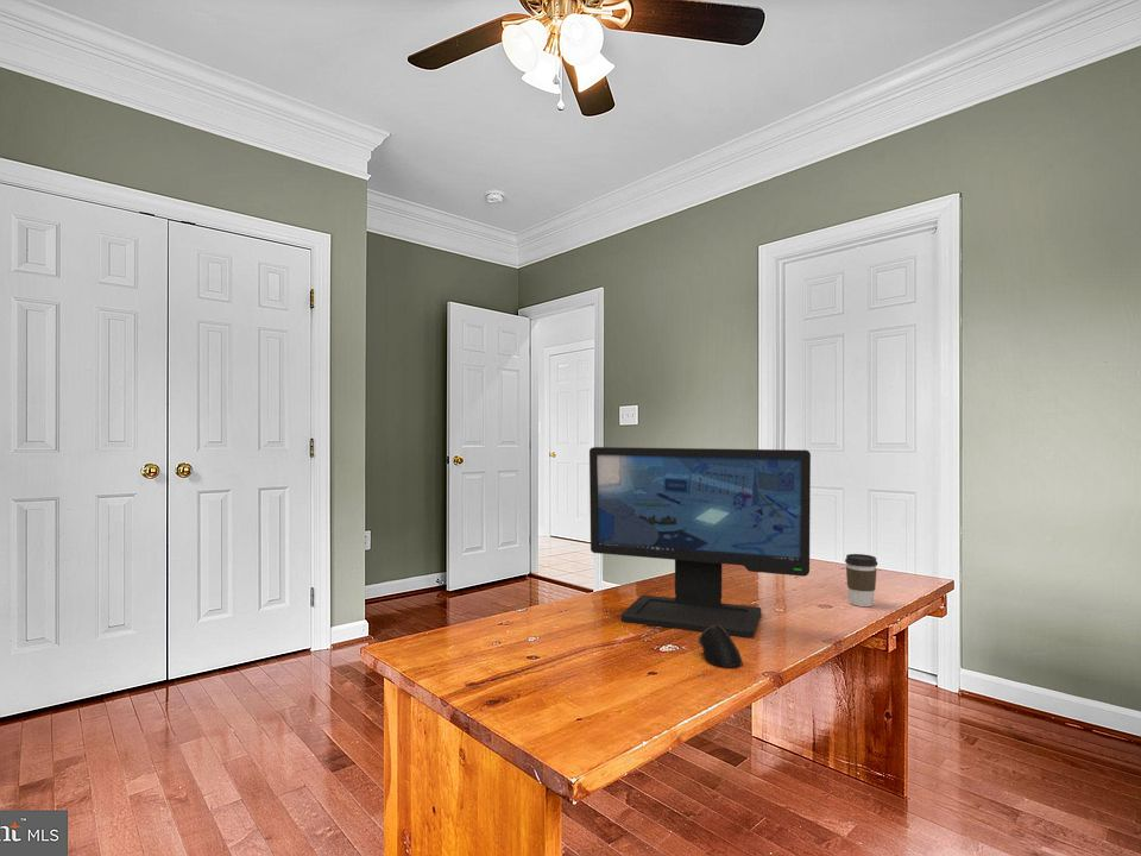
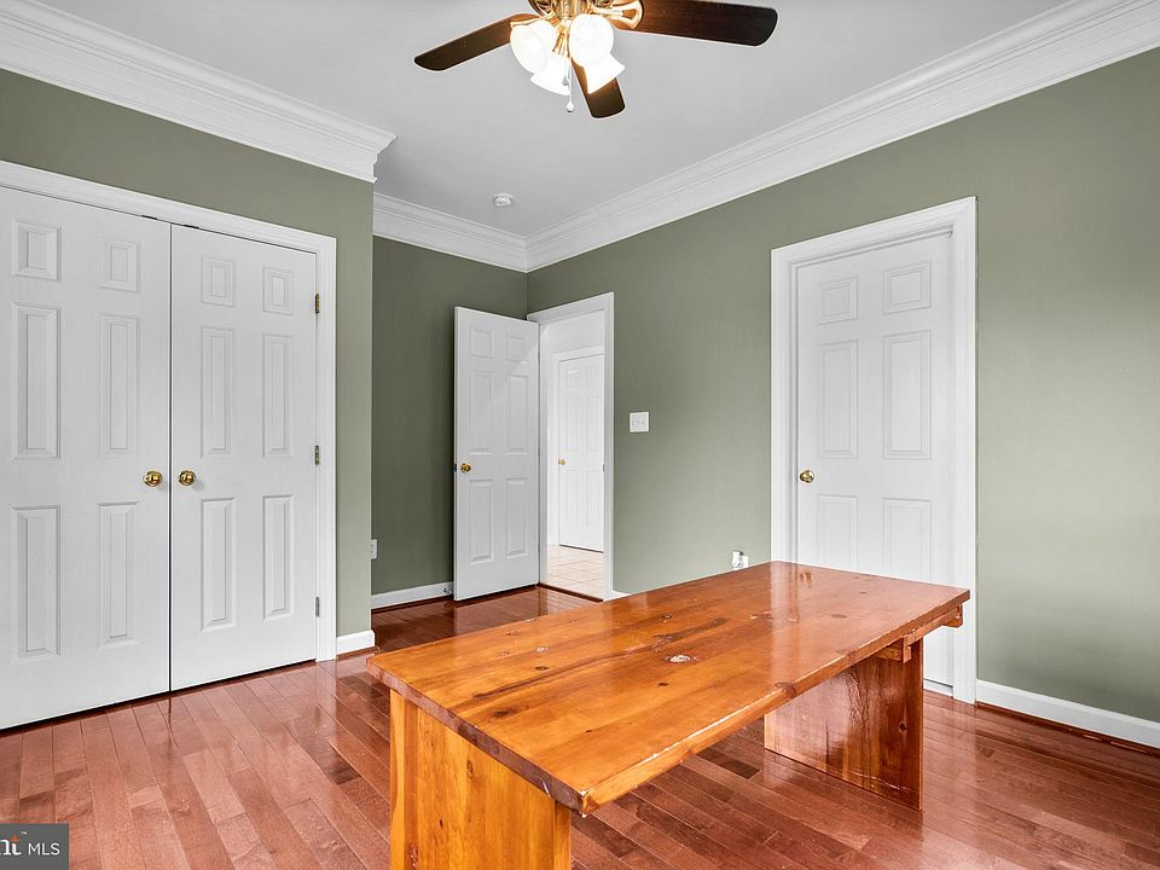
- coffee cup [844,553,878,608]
- computer mouse [698,624,744,668]
- computer monitor [588,446,812,638]
